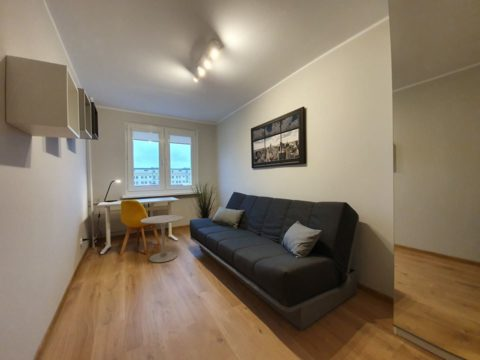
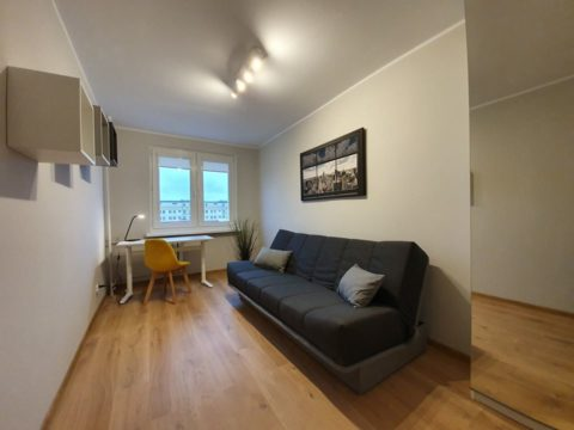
- side table [139,214,185,263]
